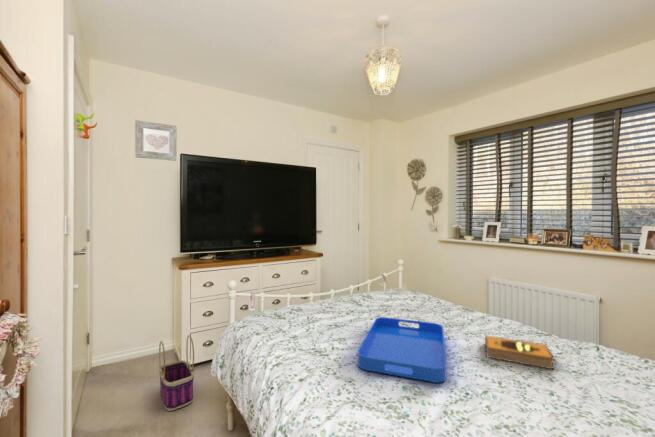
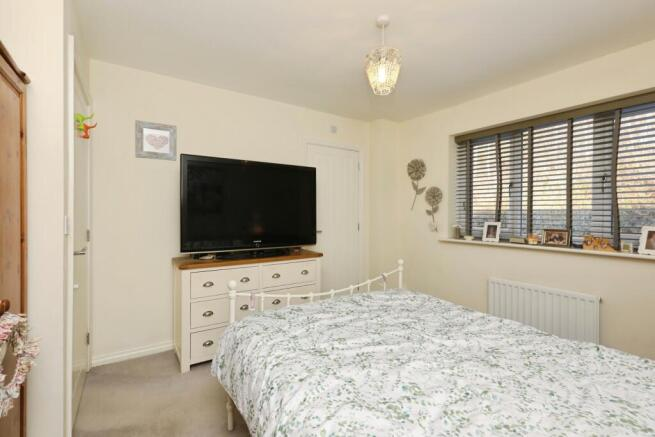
- hardback book [484,334,556,371]
- basket [158,334,195,412]
- serving tray [356,316,447,384]
